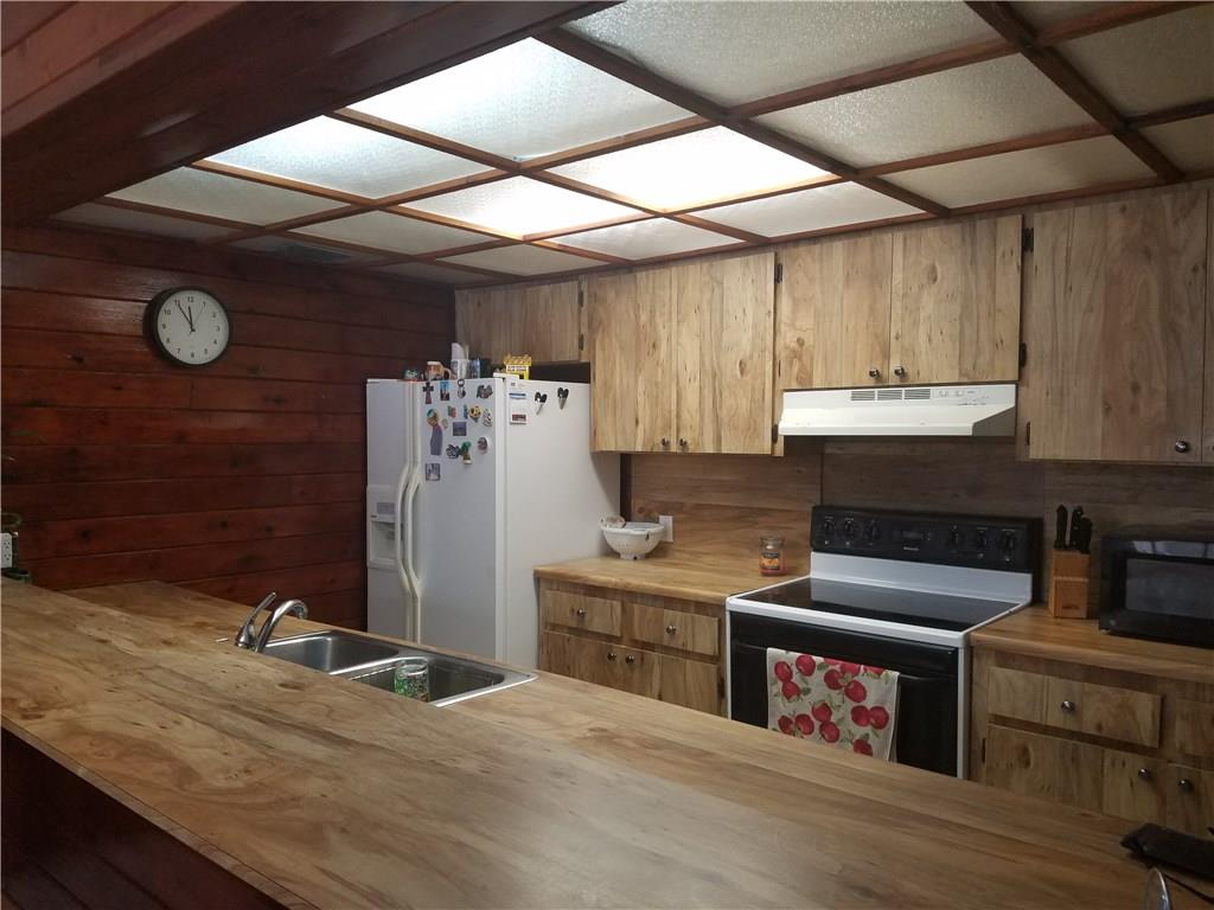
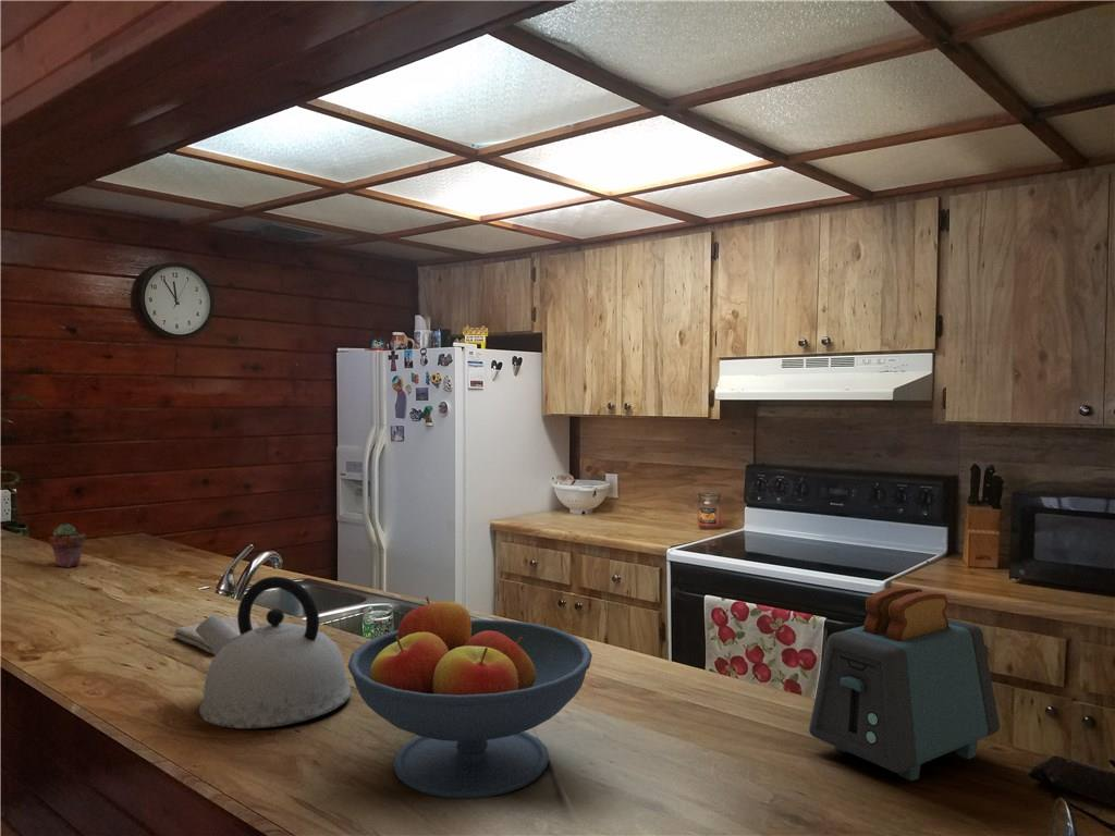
+ potted succulent [48,522,87,568]
+ fruit bowl [347,595,593,800]
+ kettle [196,576,353,729]
+ toaster [808,586,1001,782]
+ washcloth [173,615,260,656]
